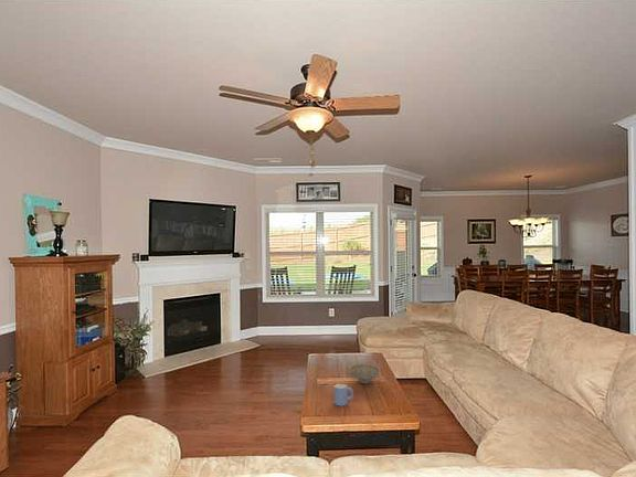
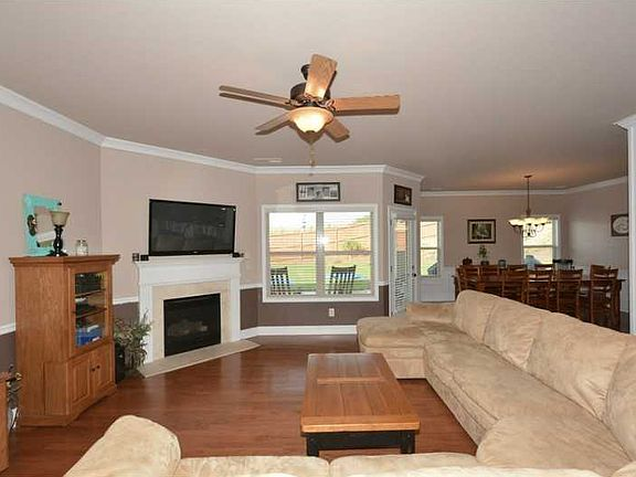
- mug [333,383,354,407]
- decorative bowl [349,362,381,384]
